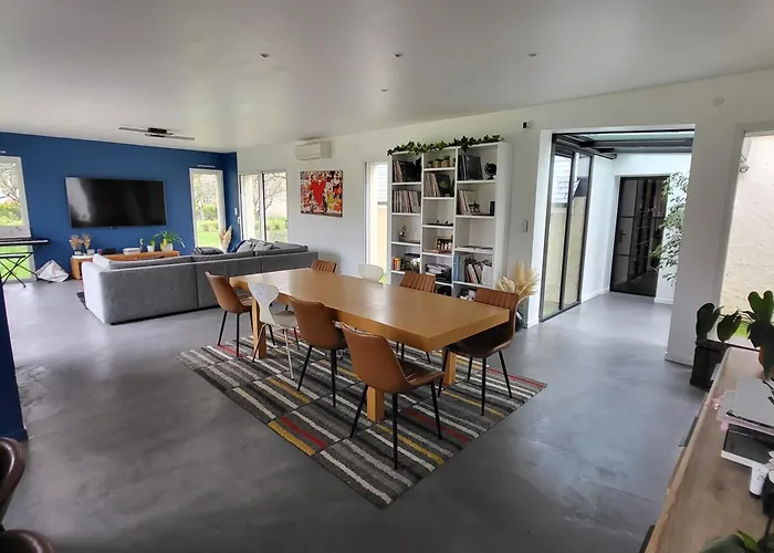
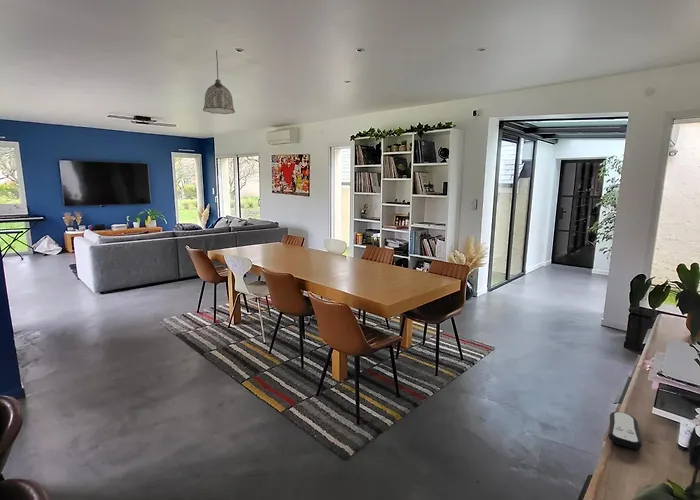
+ remote control [607,411,643,450]
+ pendant lamp [202,49,236,115]
